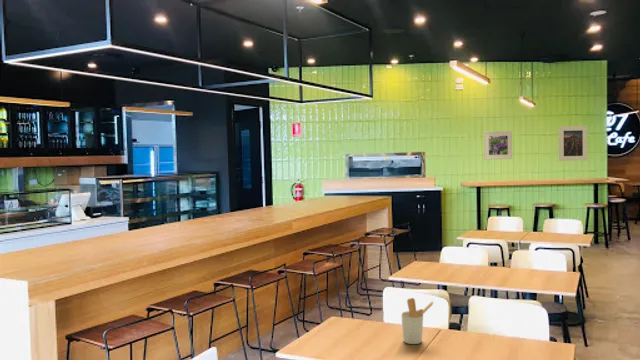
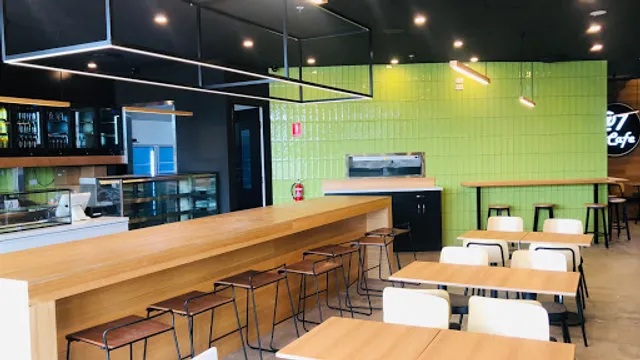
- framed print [558,125,588,162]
- utensil holder [400,297,434,345]
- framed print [483,130,513,161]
